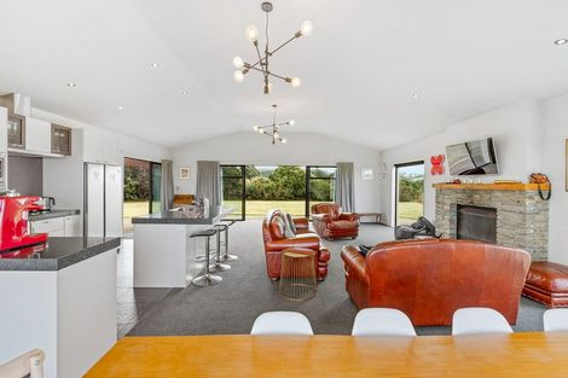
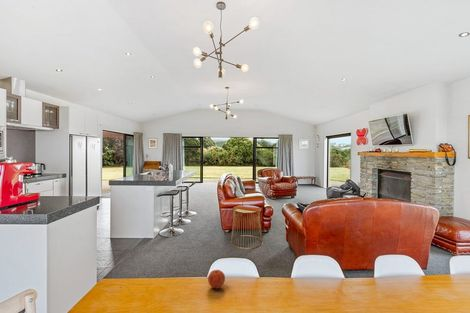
+ apple [207,269,226,290]
